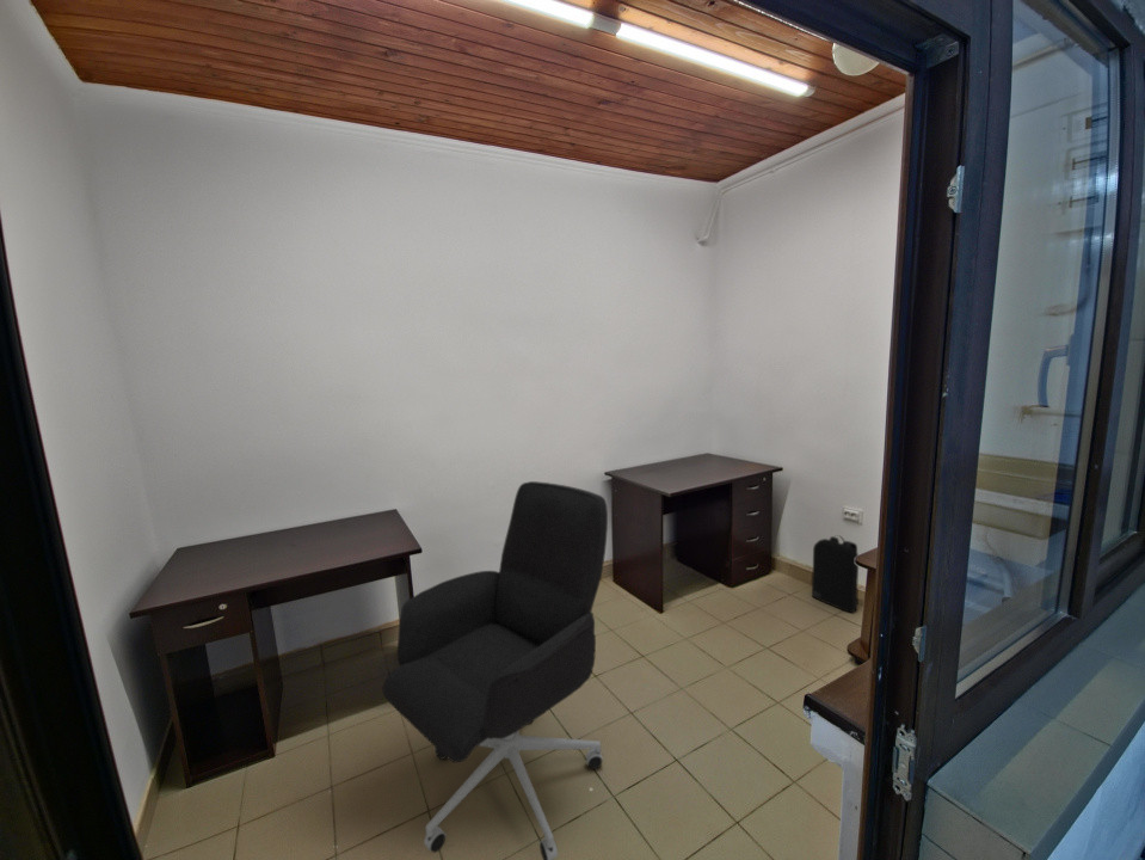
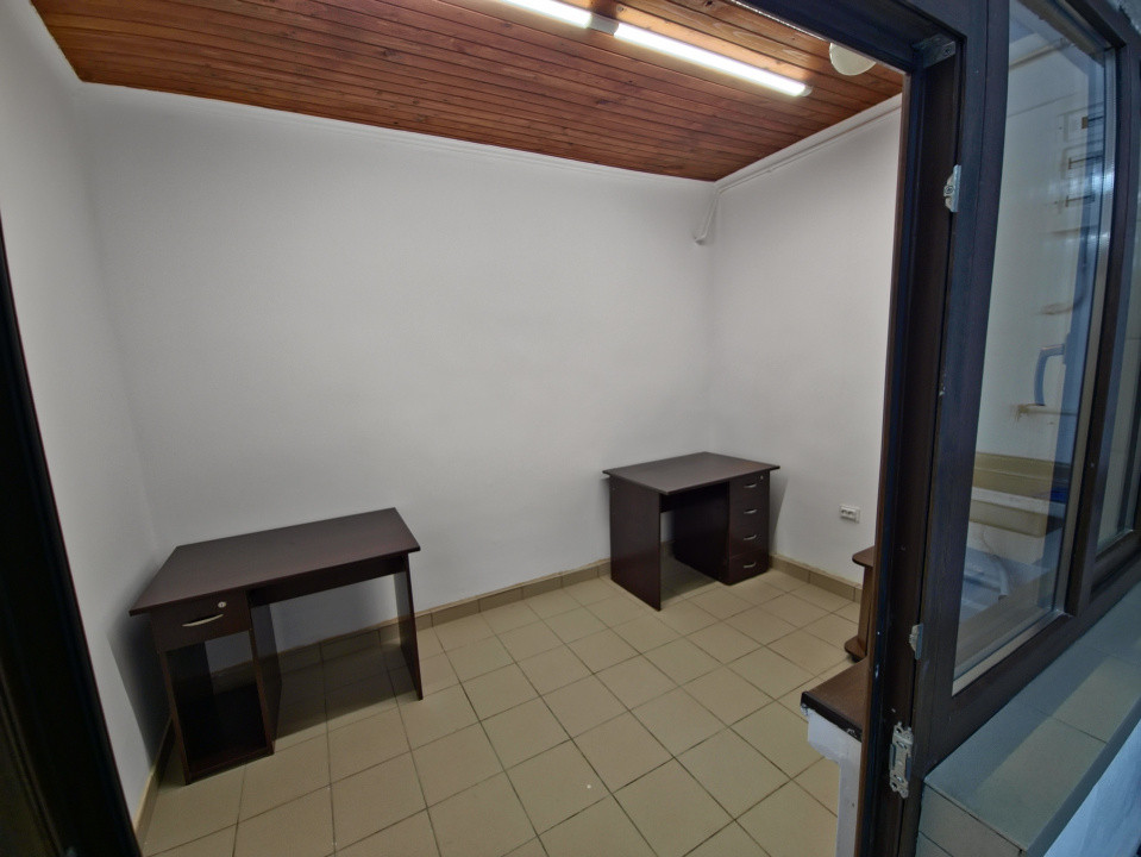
- office chair [381,480,609,860]
- backpack [811,534,860,614]
